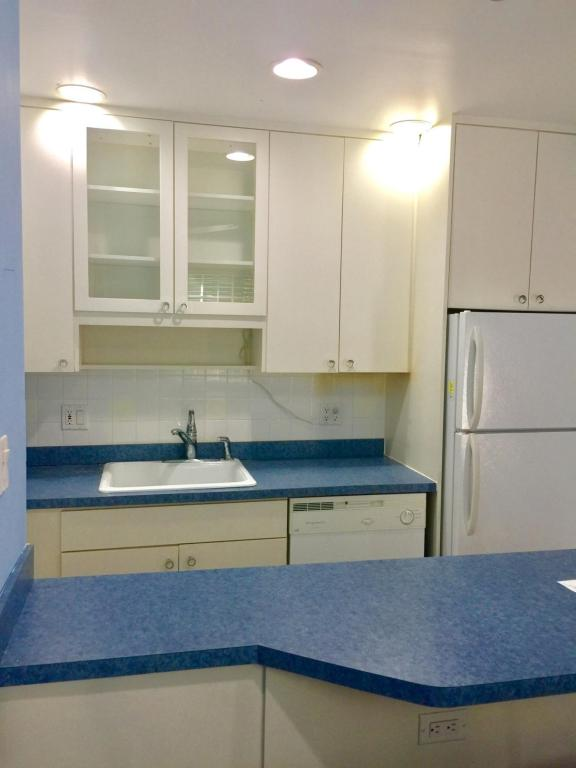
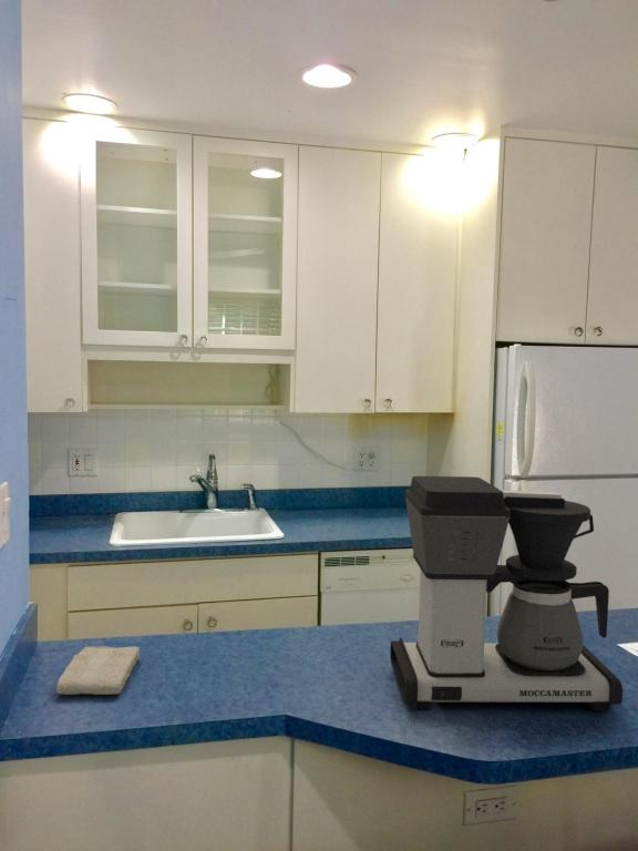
+ washcloth [55,645,141,696]
+ coffee maker [389,475,624,711]
